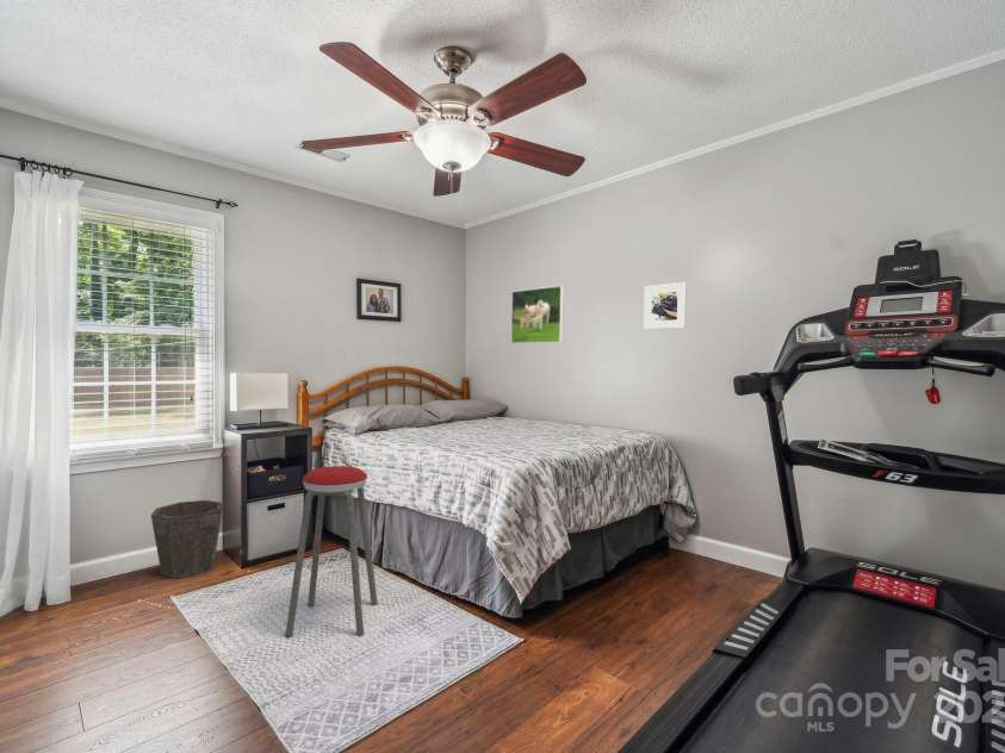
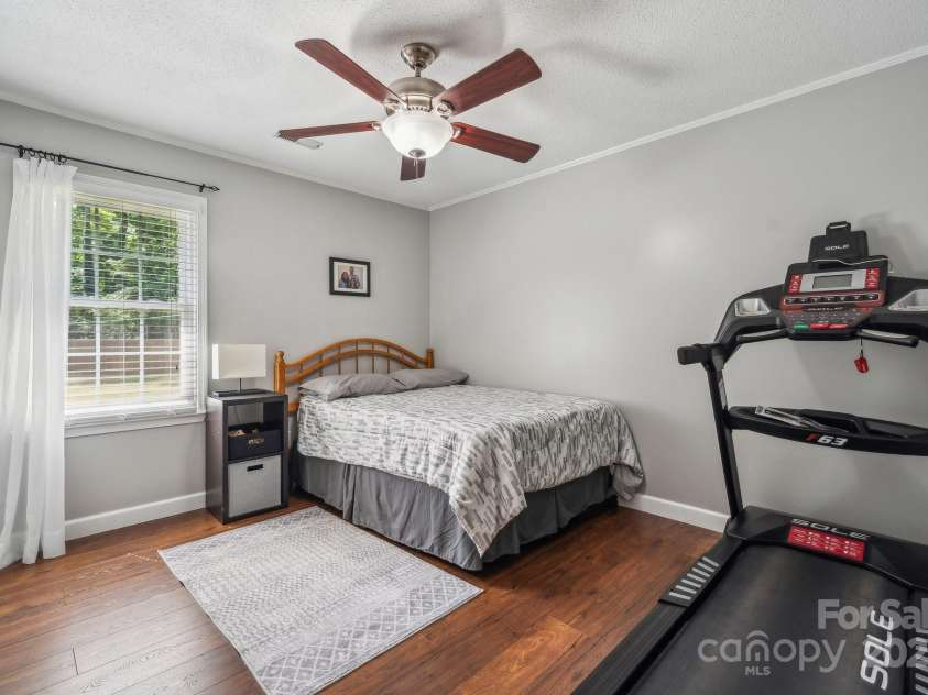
- music stool [284,465,379,637]
- waste bin [150,499,224,580]
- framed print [643,281,688,330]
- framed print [510,285,565,344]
